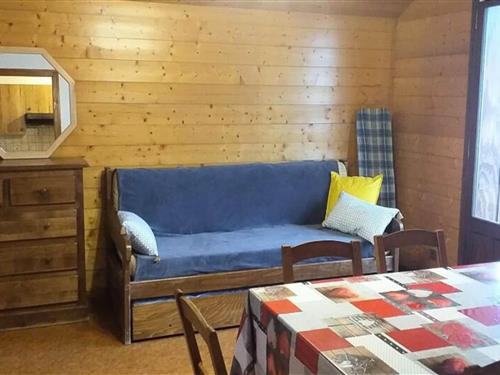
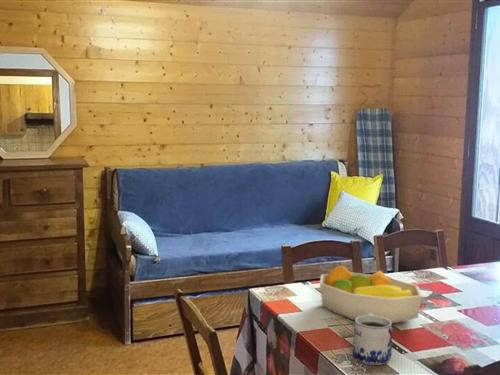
+ fruit bowl [319,264,423,324]
+ mug [352,313,393,366]
